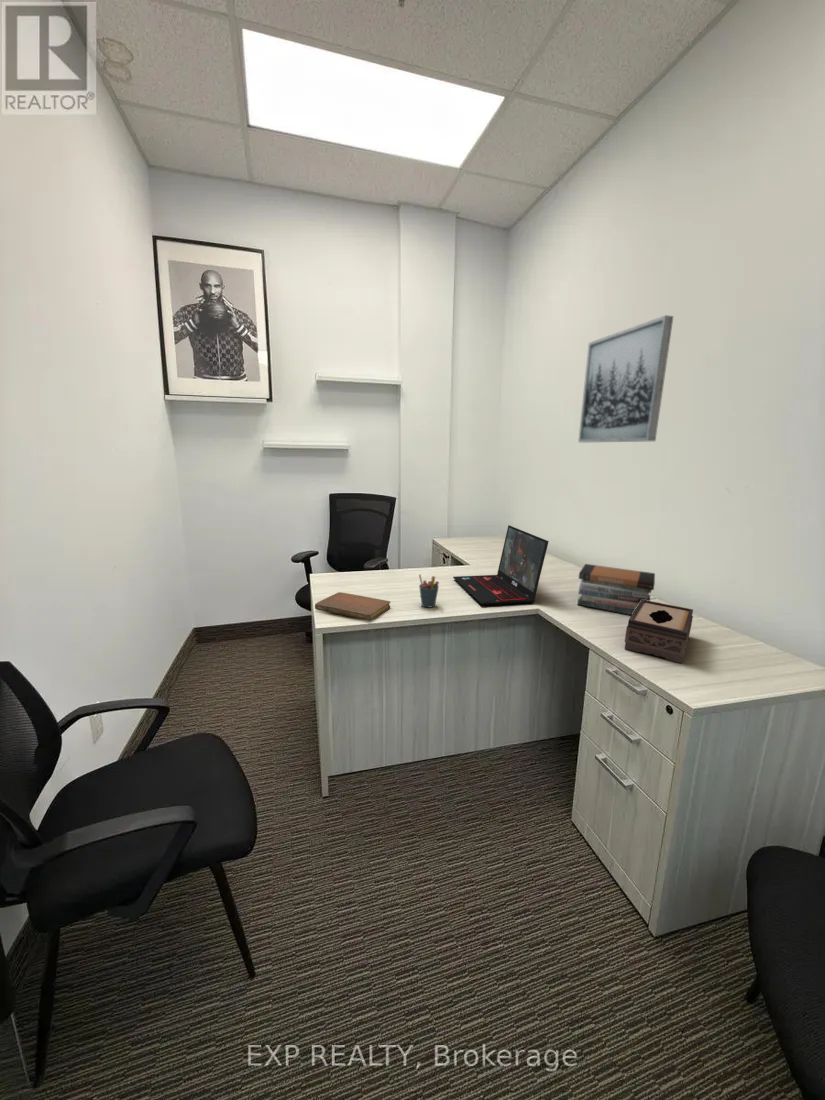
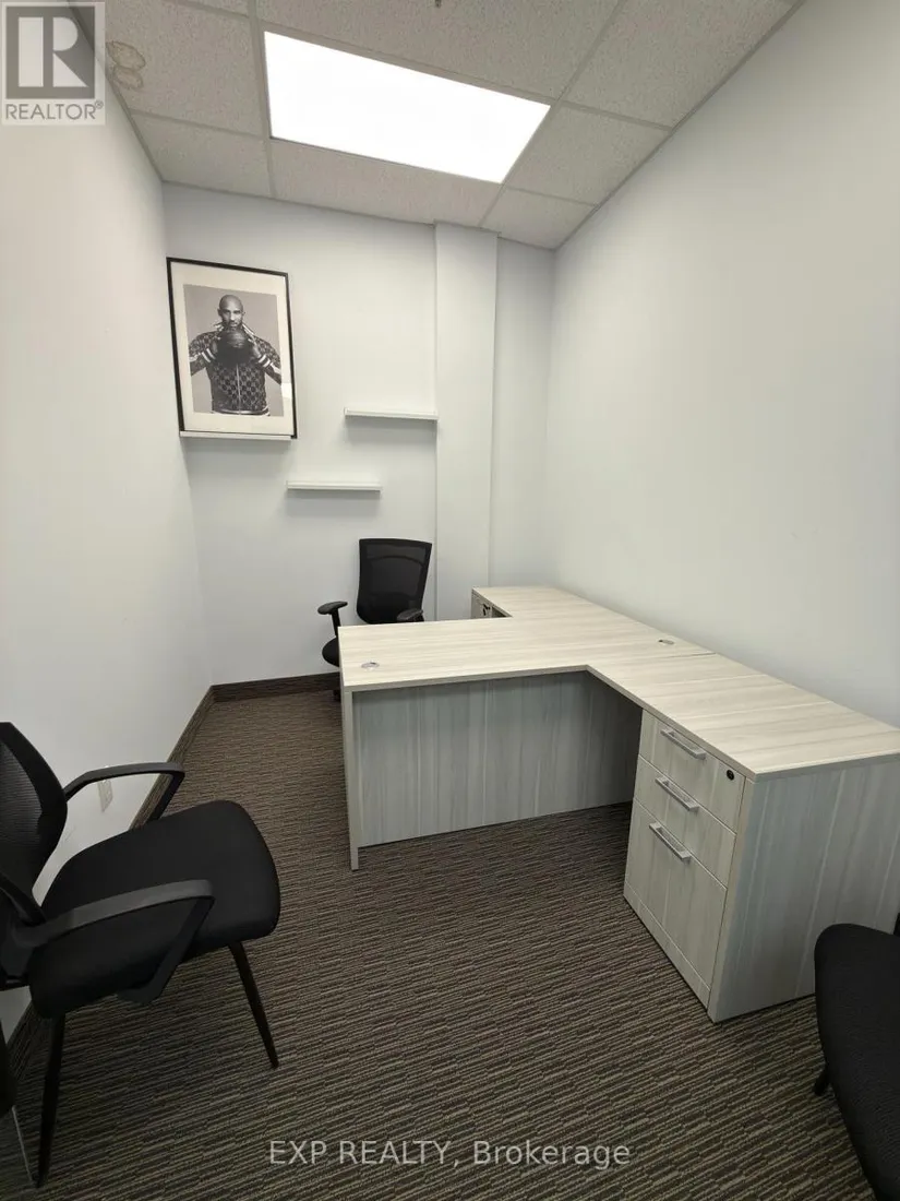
- notebook [314,591,391,622]
- tissue box [624,600,694,664]
- pen holder [418,573,440,608]
- wall art [577,314,674,443]
- book stack [577,563,656,616]
- laptop [452,524,550,606]
